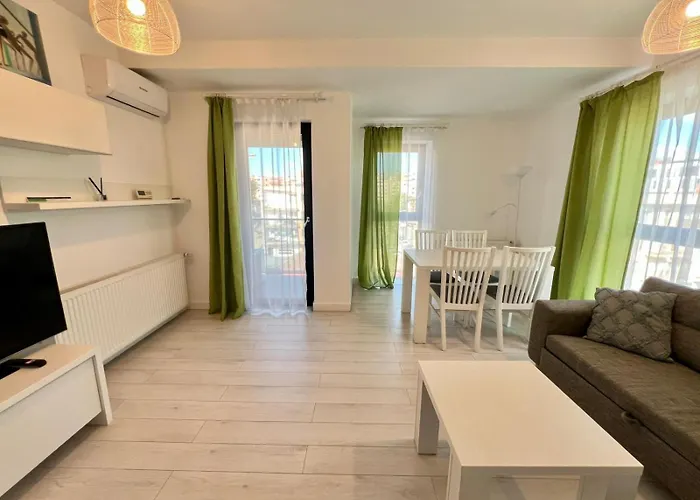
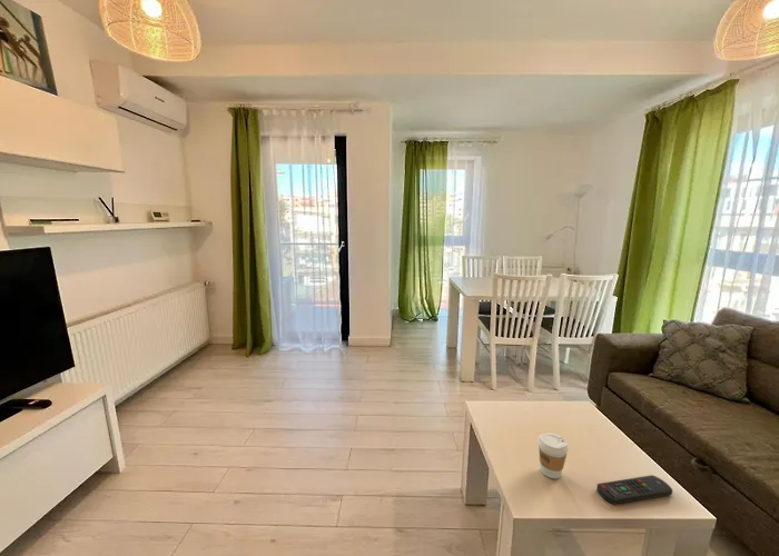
+ remote control [595,474,673,506]
+ coffee cup [538,431,570,479]
